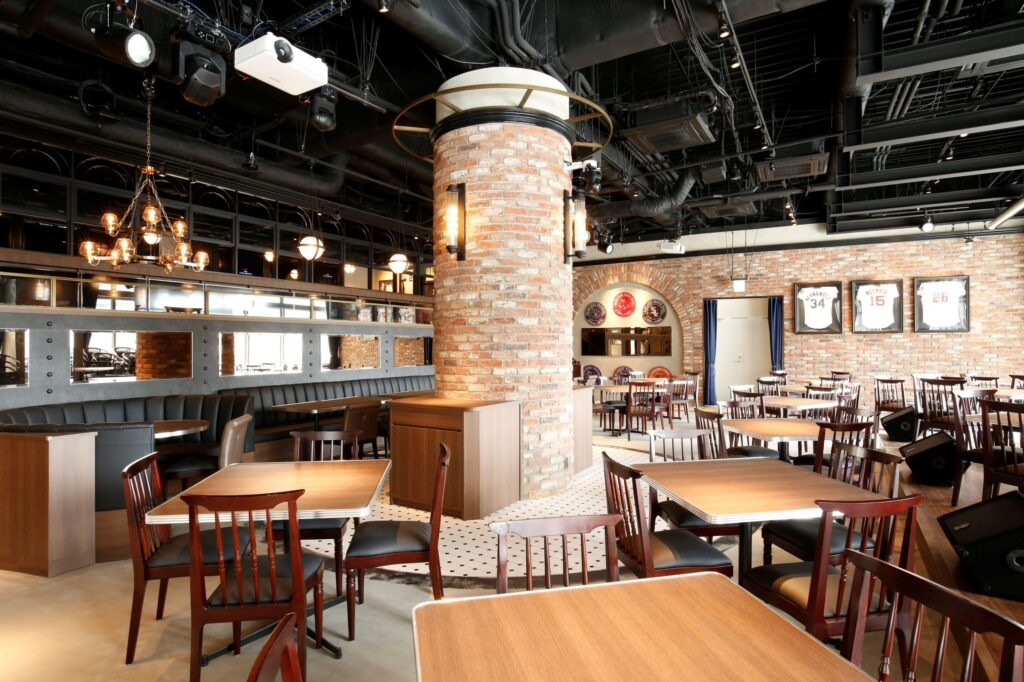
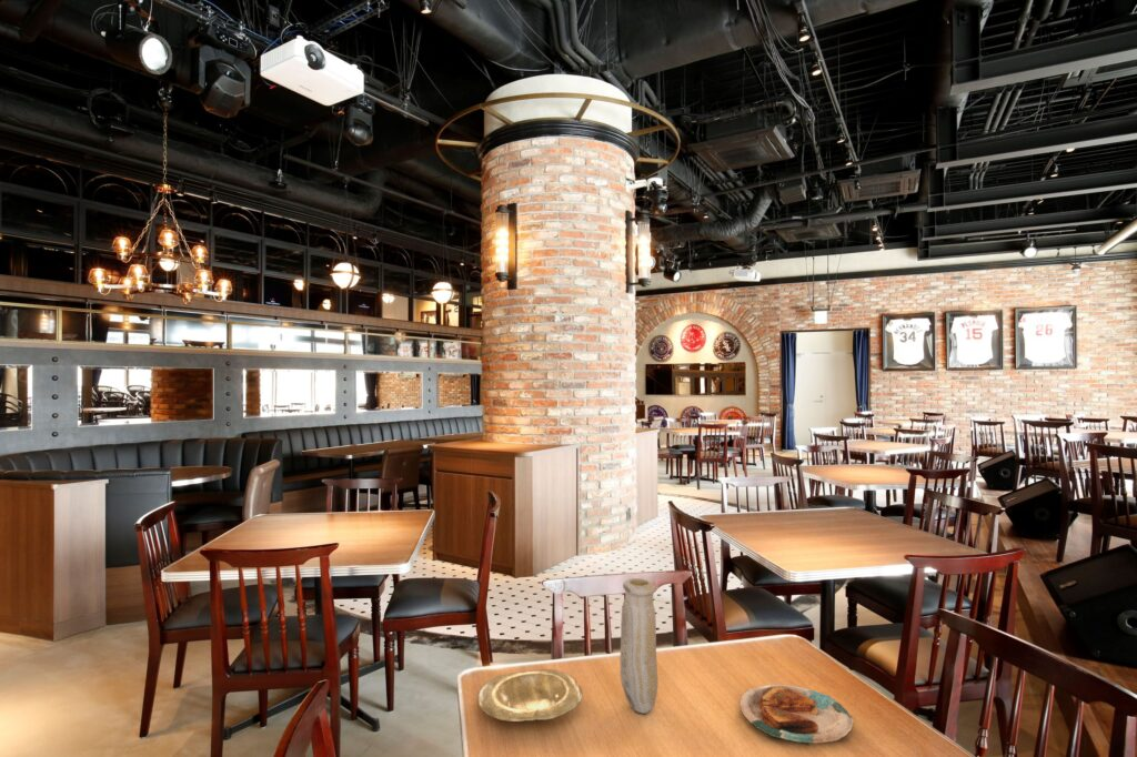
+ plate [739,684,855,747]
+ plate [476,668,584,723]
+ vase [620,577,658,715]
